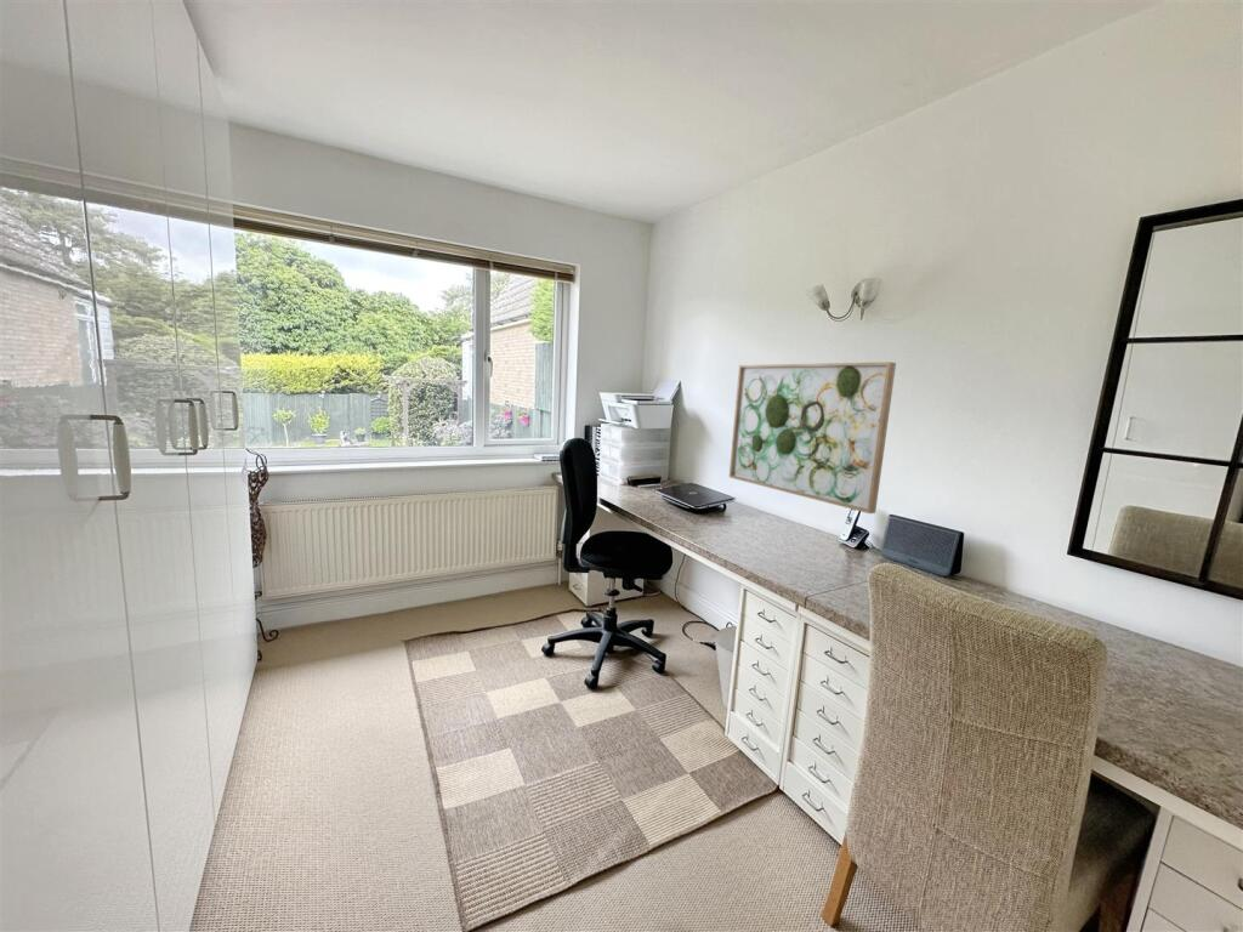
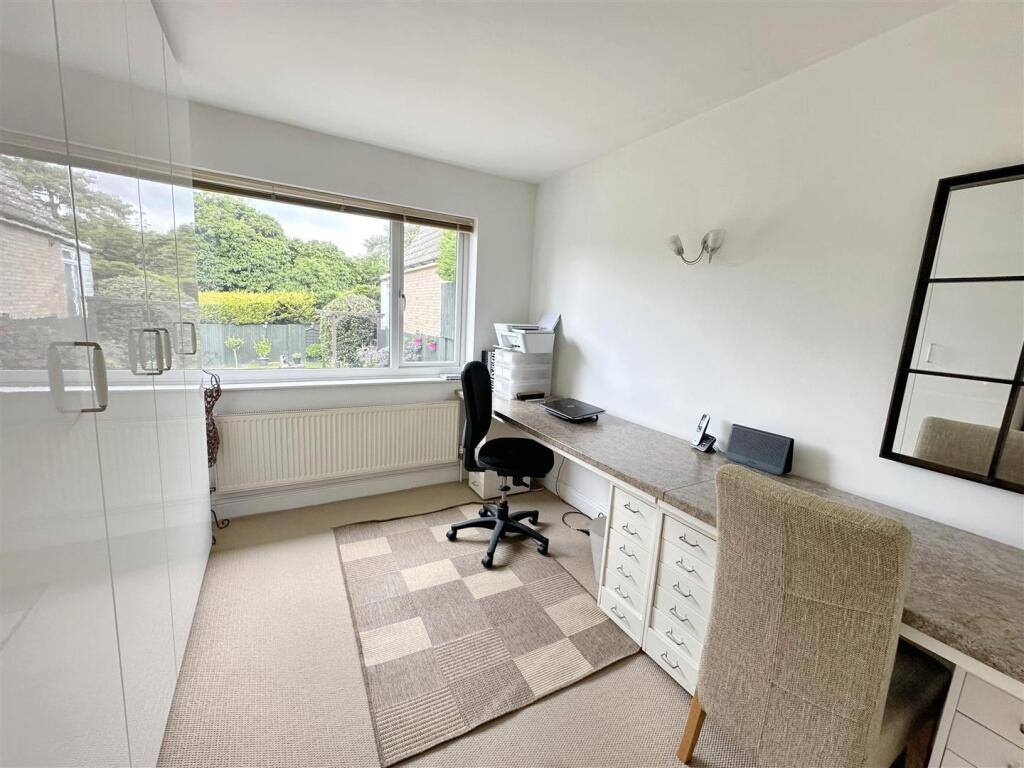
- wall art [728,360,897,515]
